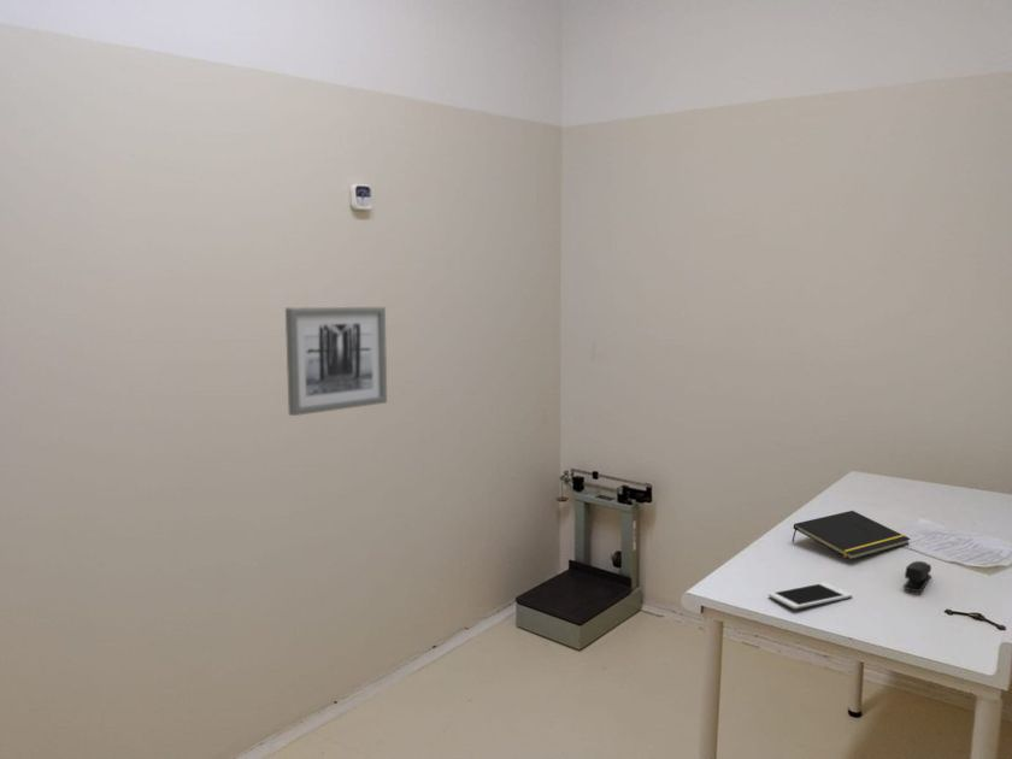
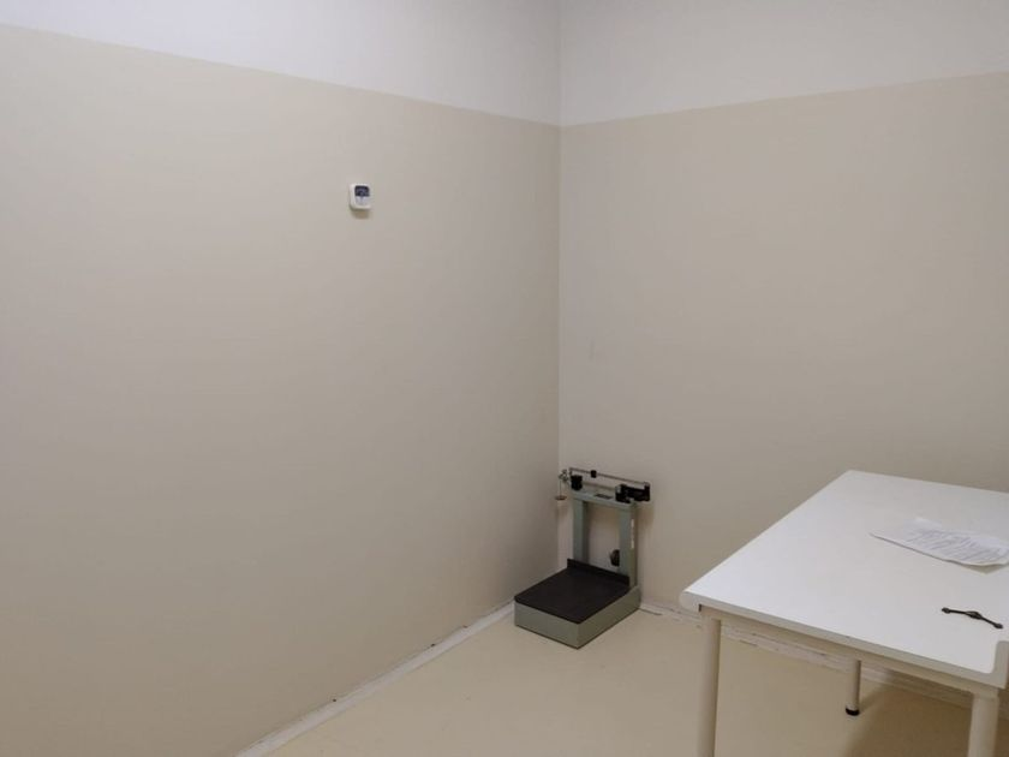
- wall art [284,306,388,417]
- notepad [790,510,912,561]
- cell phone [767,582,853,610]
- stapler [902,560,932,593]
